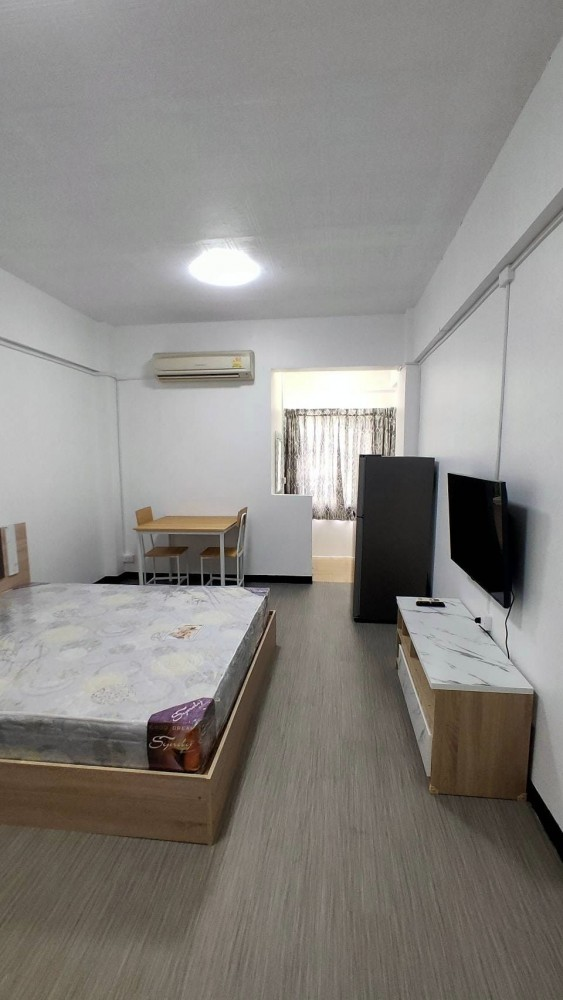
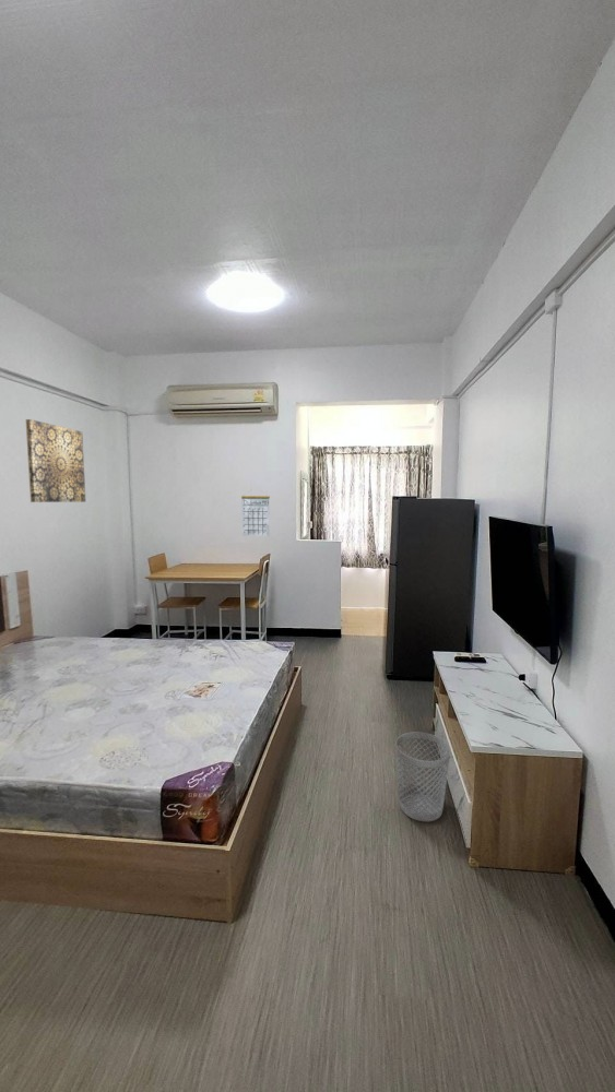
+ calendar [240,489,271,537]
+ wall art [24,418,86,503]
+ wastebasket [394,731,451,822]
